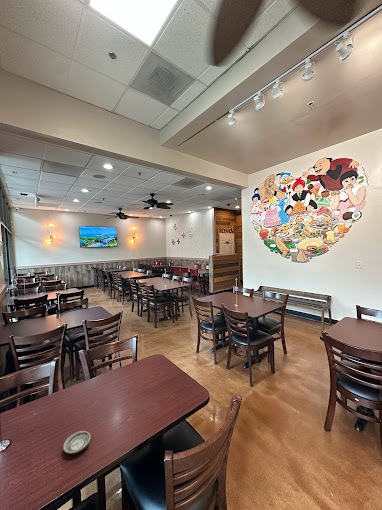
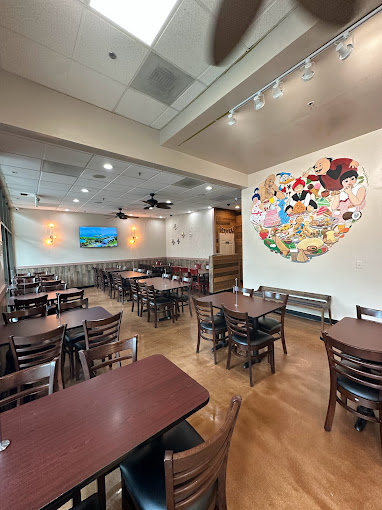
- saucer [62,430,91,455]
